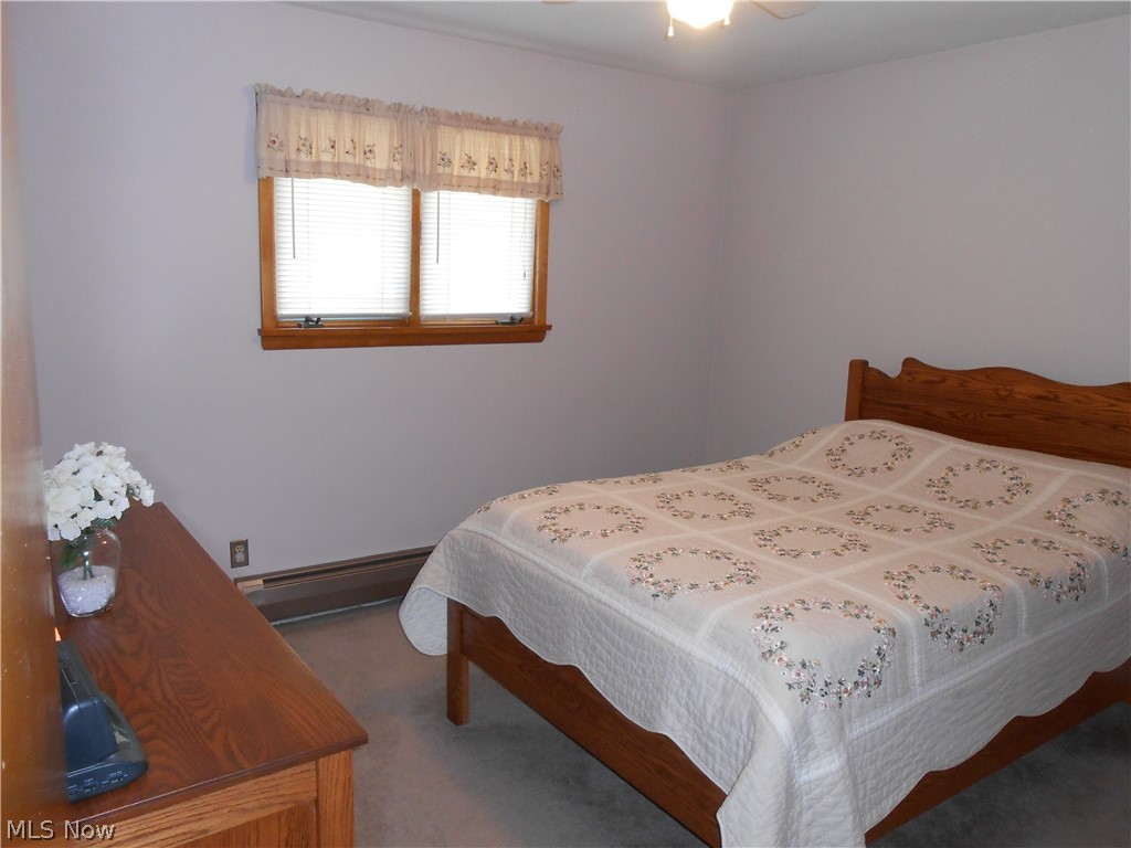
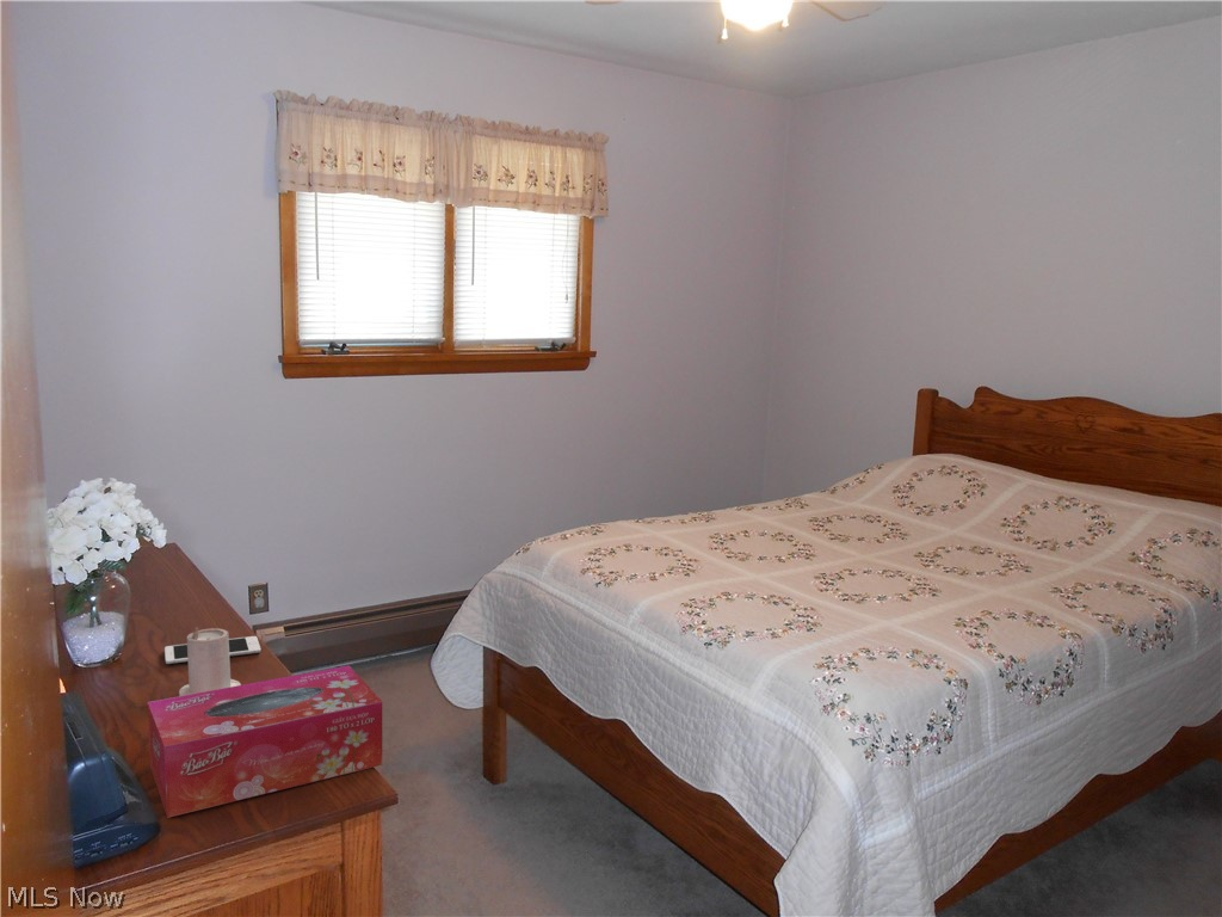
+ tissue box [147,664,383,819]
+ cell phone [163,635,261,665]
+ candle [178,627,242,696]
